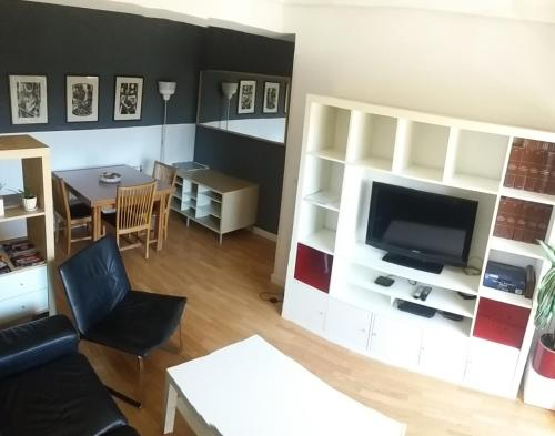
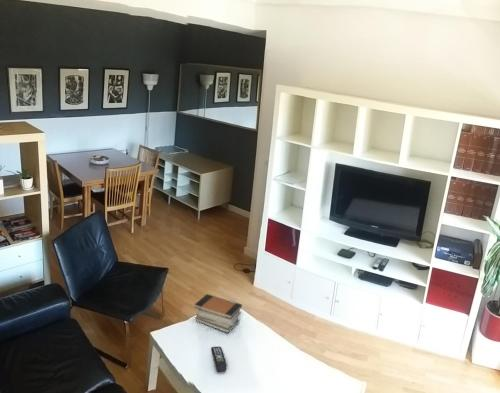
+ book stack [193,293,243,334]
+ remote control [210,346,228,373]
